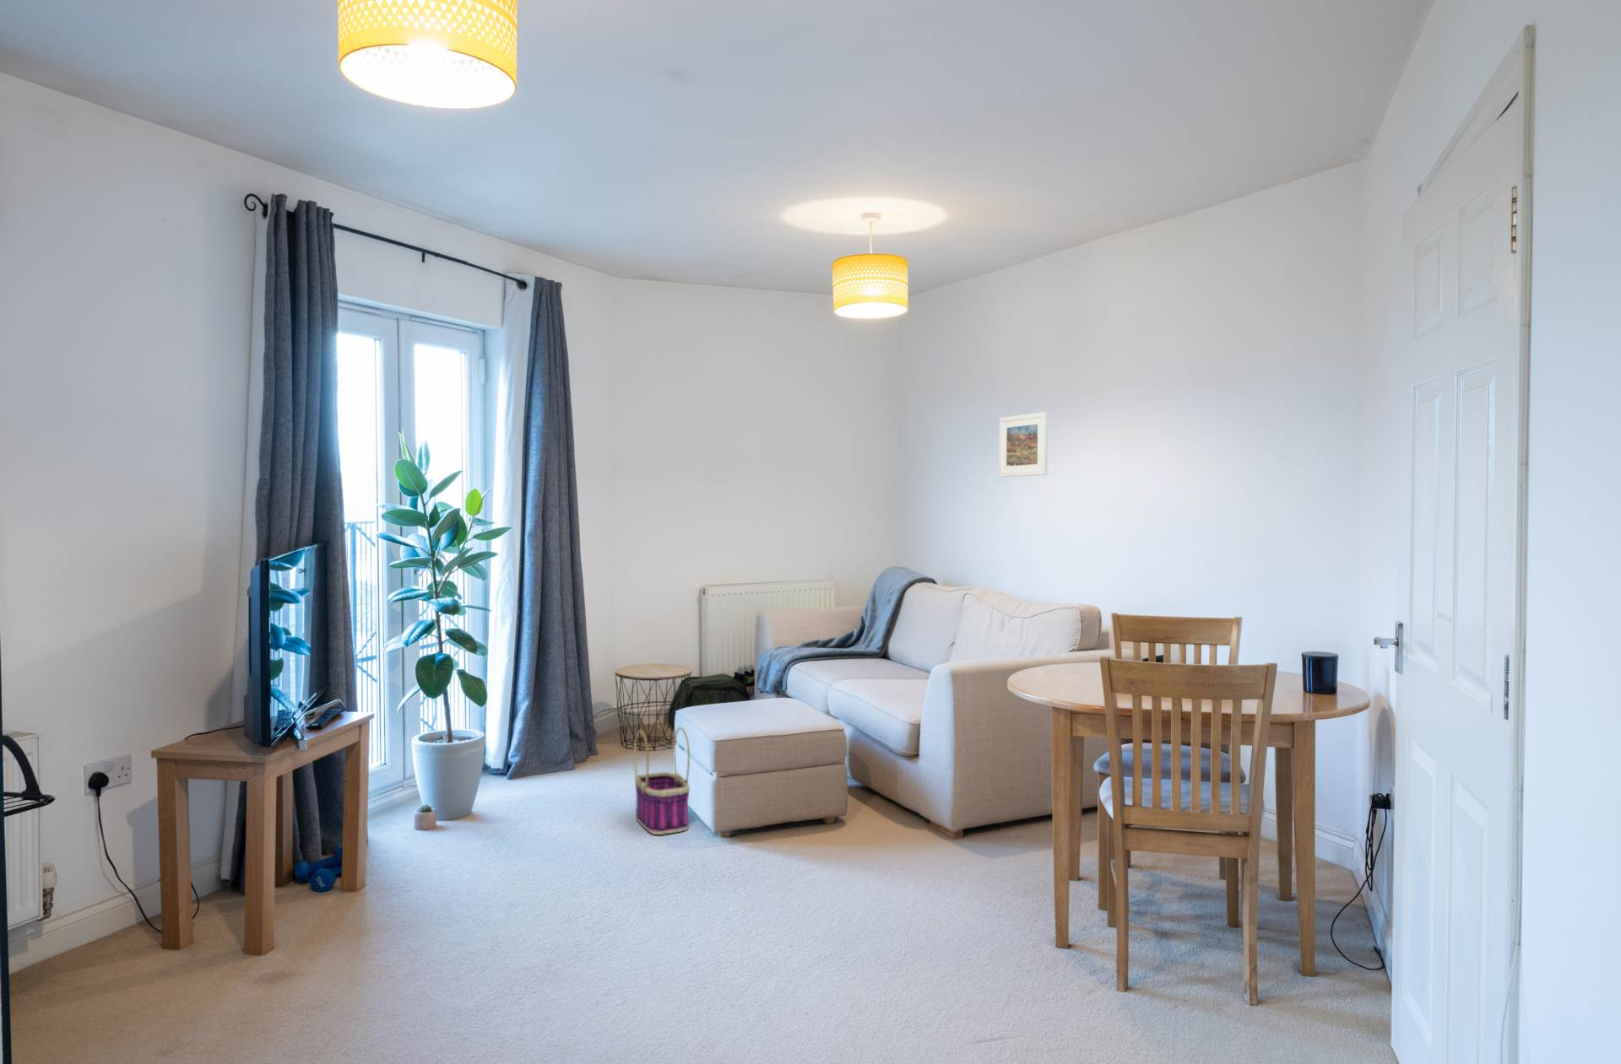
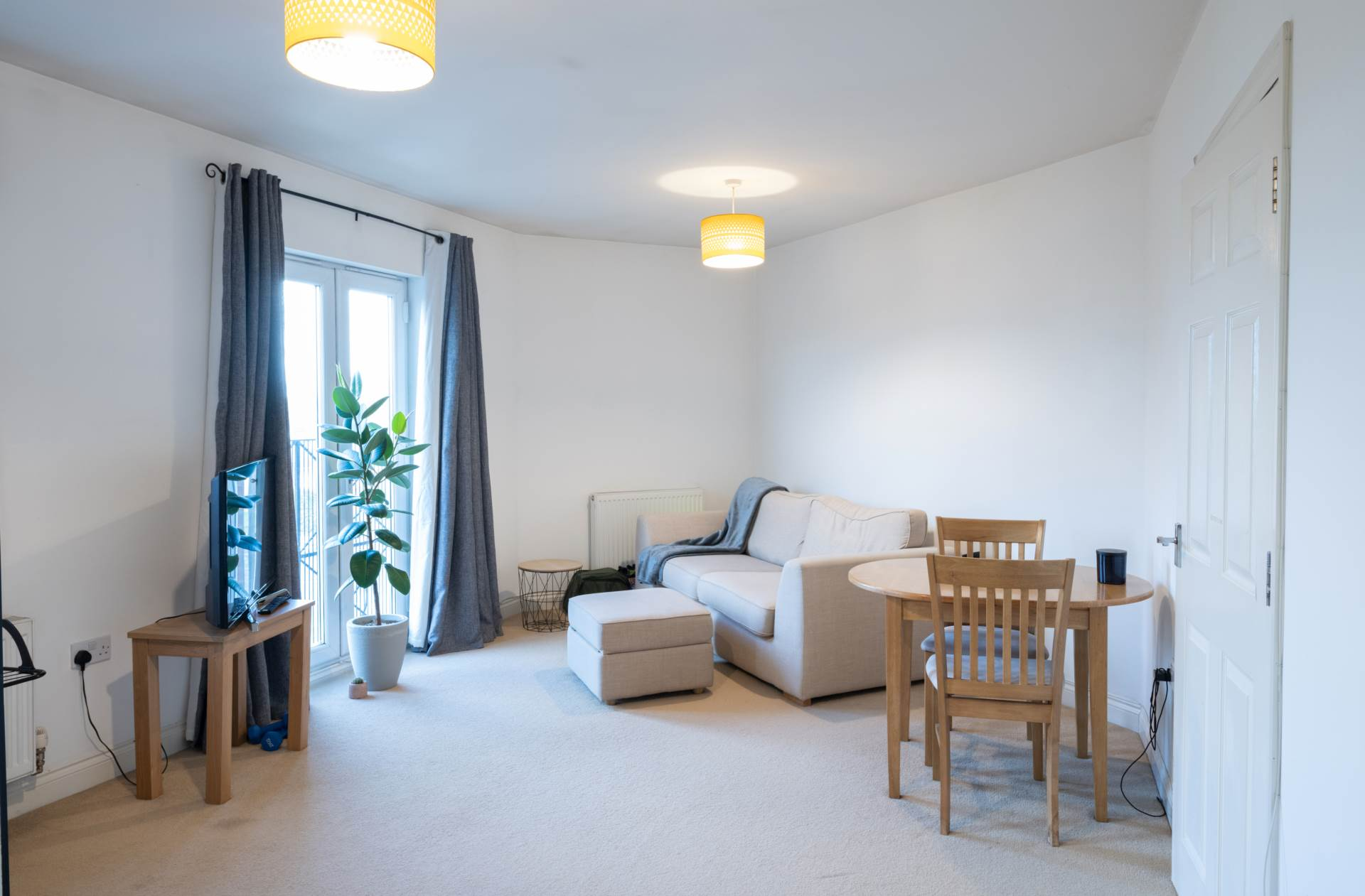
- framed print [998,411,1049,479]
- basket [633,727,691,835]
